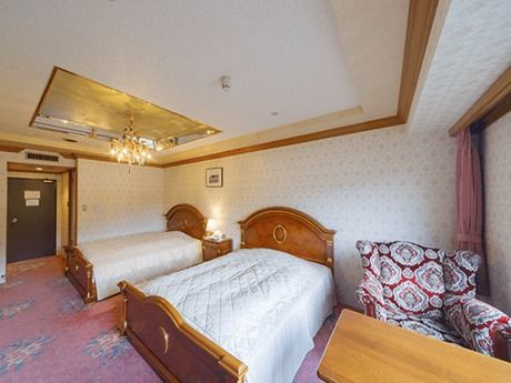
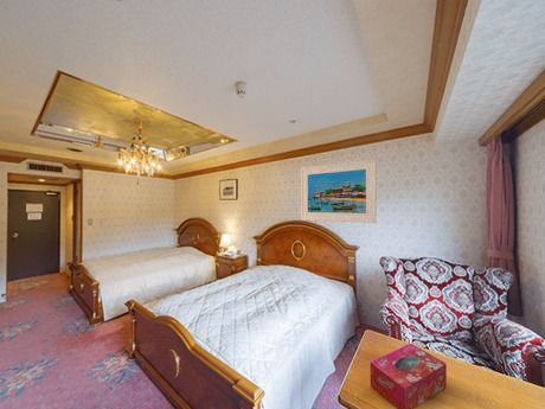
+ tissue box [370,343,448,409]
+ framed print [300,158,377,224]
